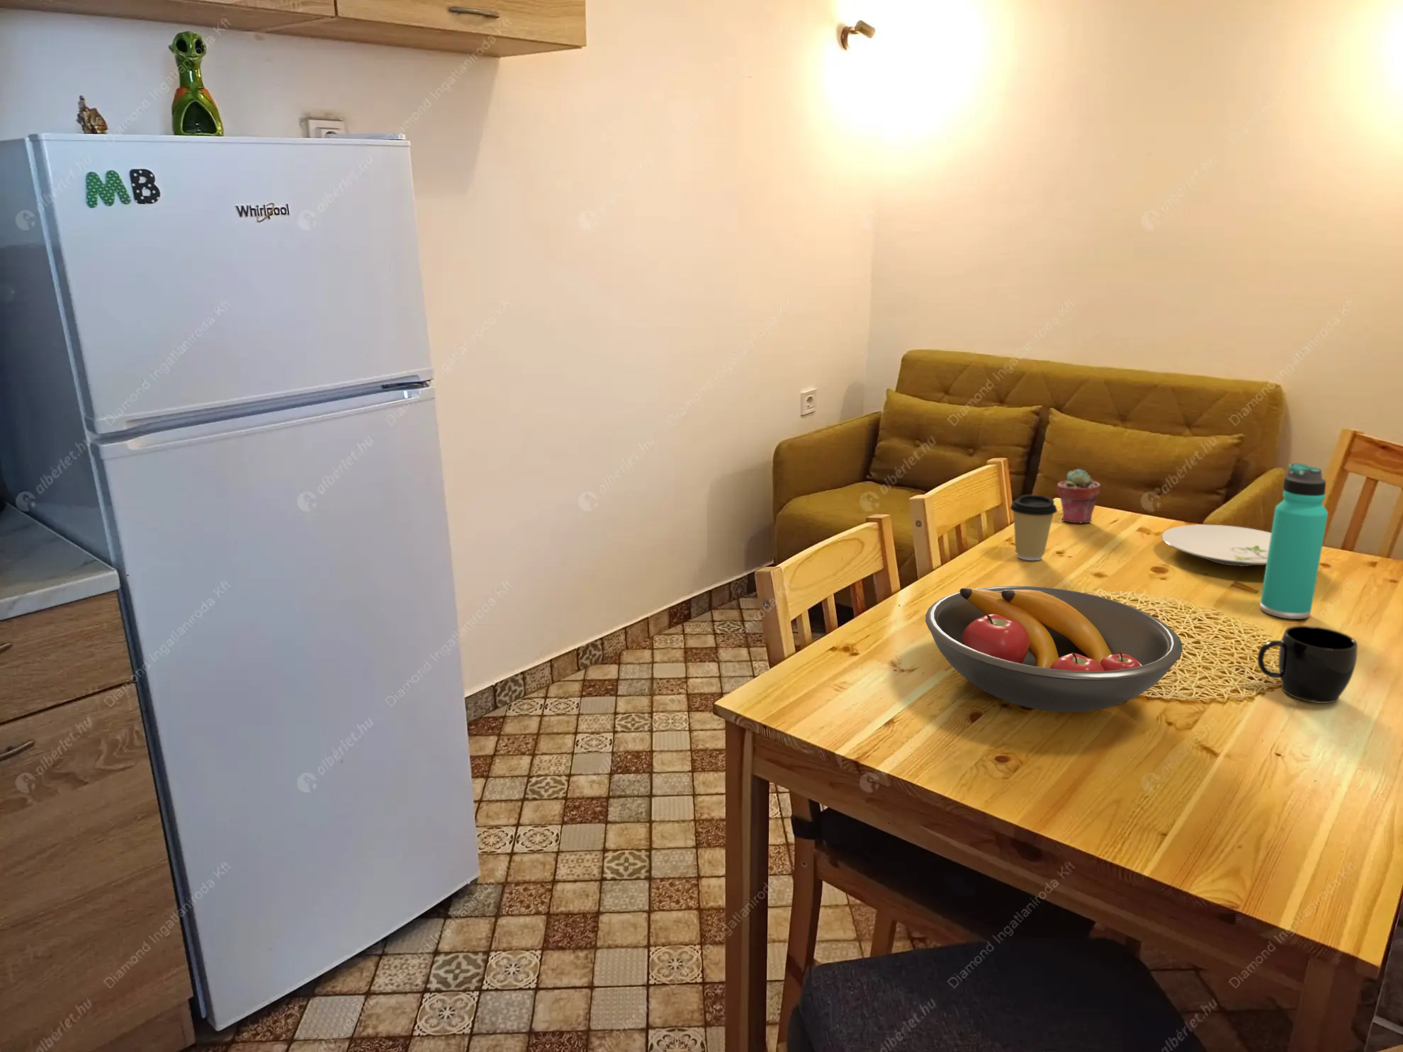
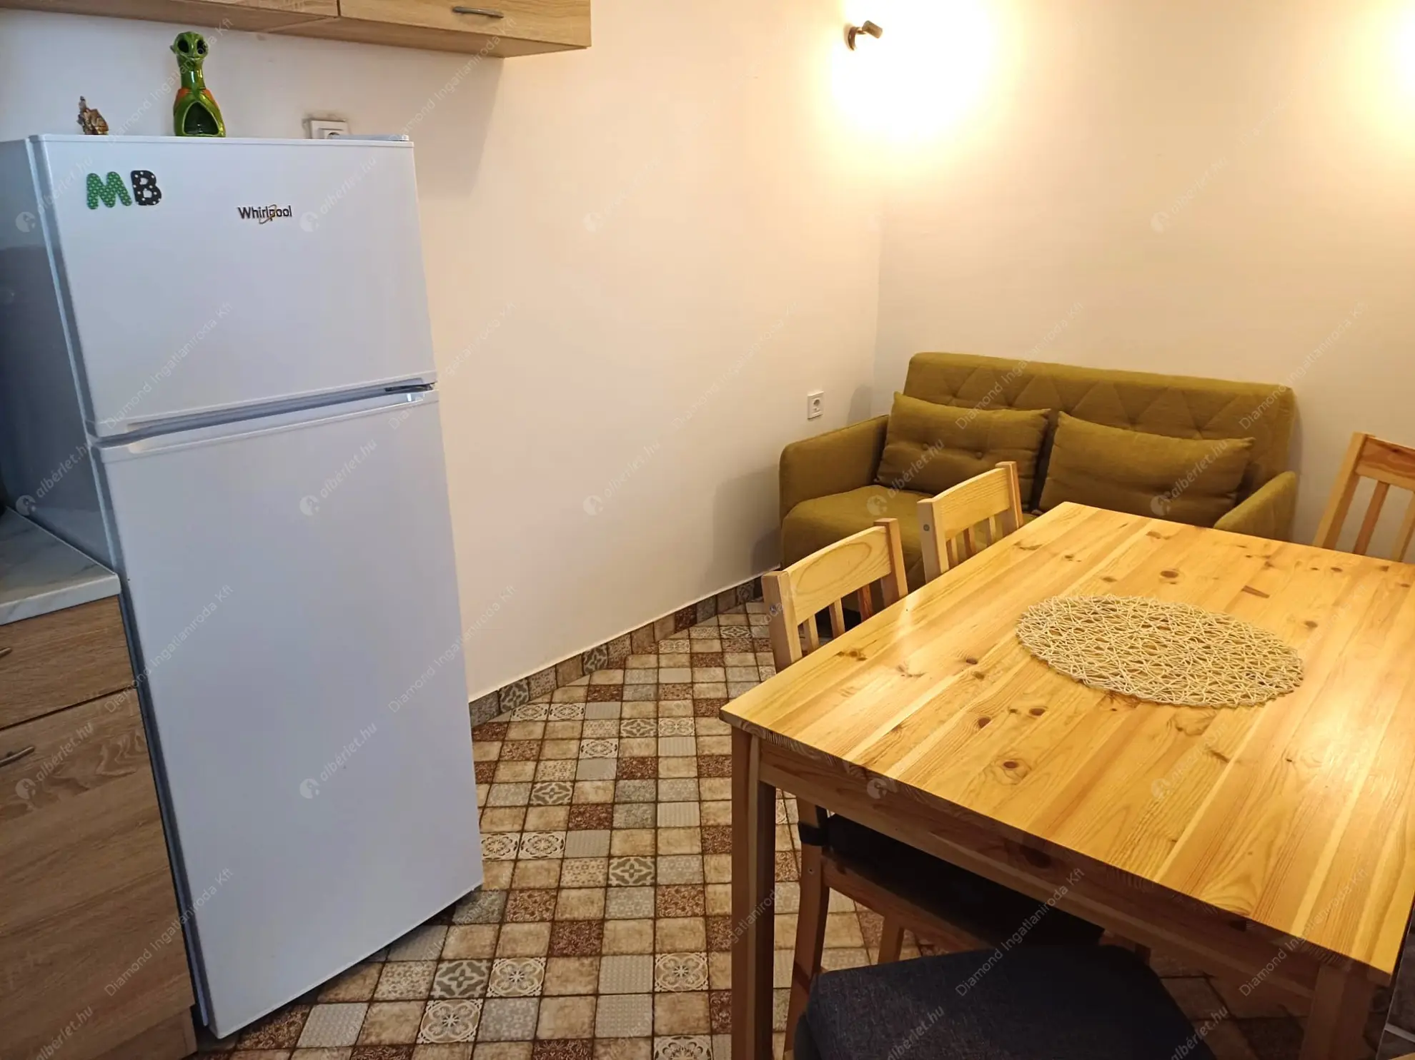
- fruit bowl [925,586,1183,713]
- thermos bottle [1259,463,1329,620]
- plate [1161,524,1272,568]
- coffee cup [1009,494,1058,561]
- potted succulent [1056,469,1101,524]
- mug [1256,624,1359,704]
